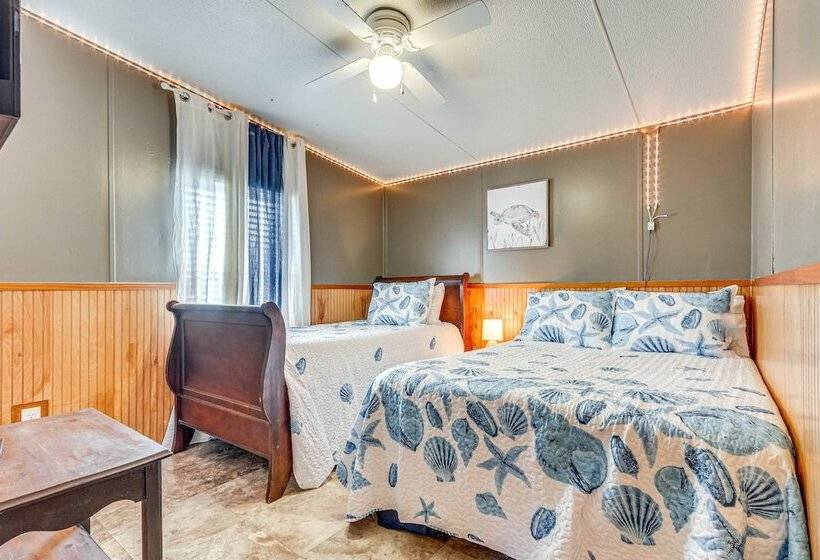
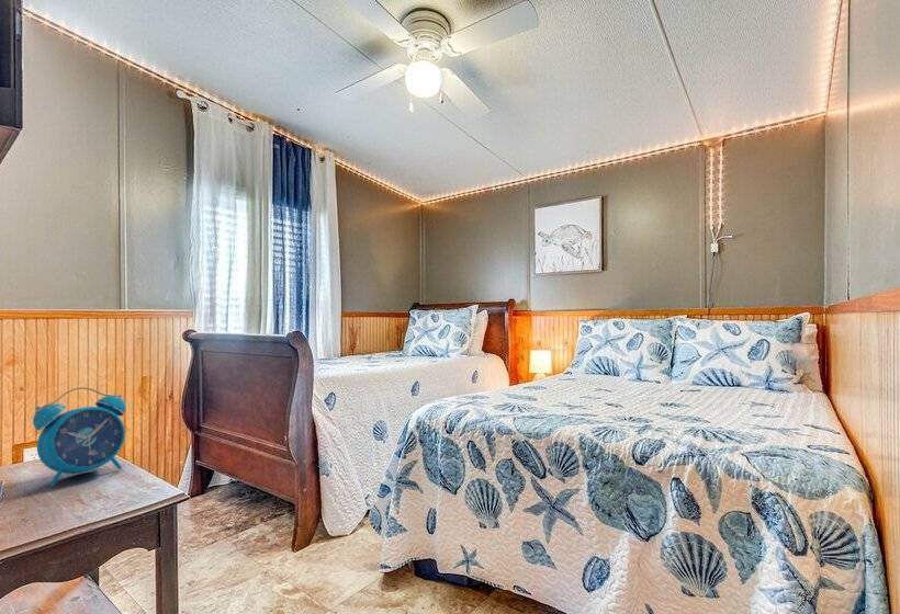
+ alarm clock [32,386,127,488]
